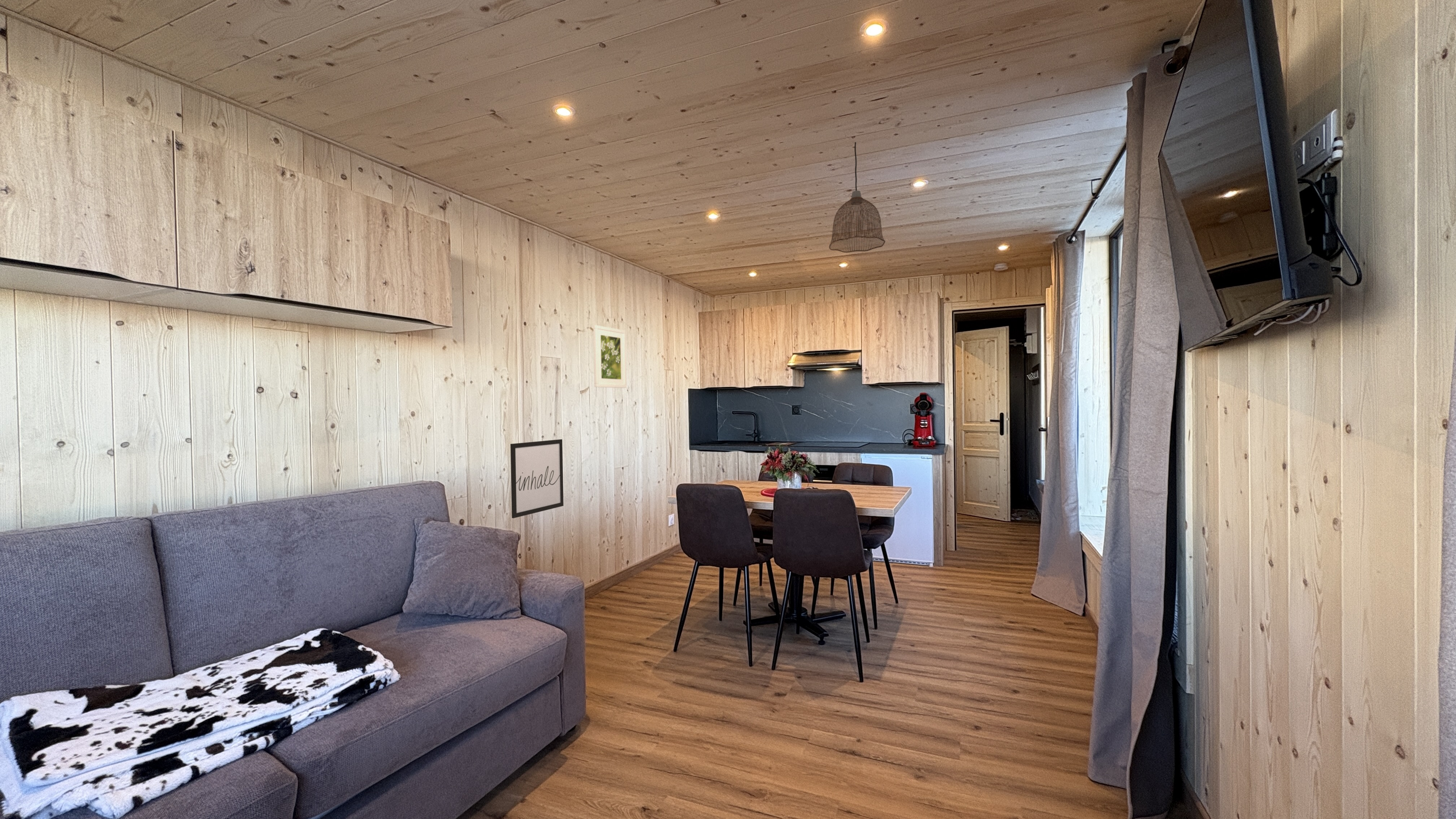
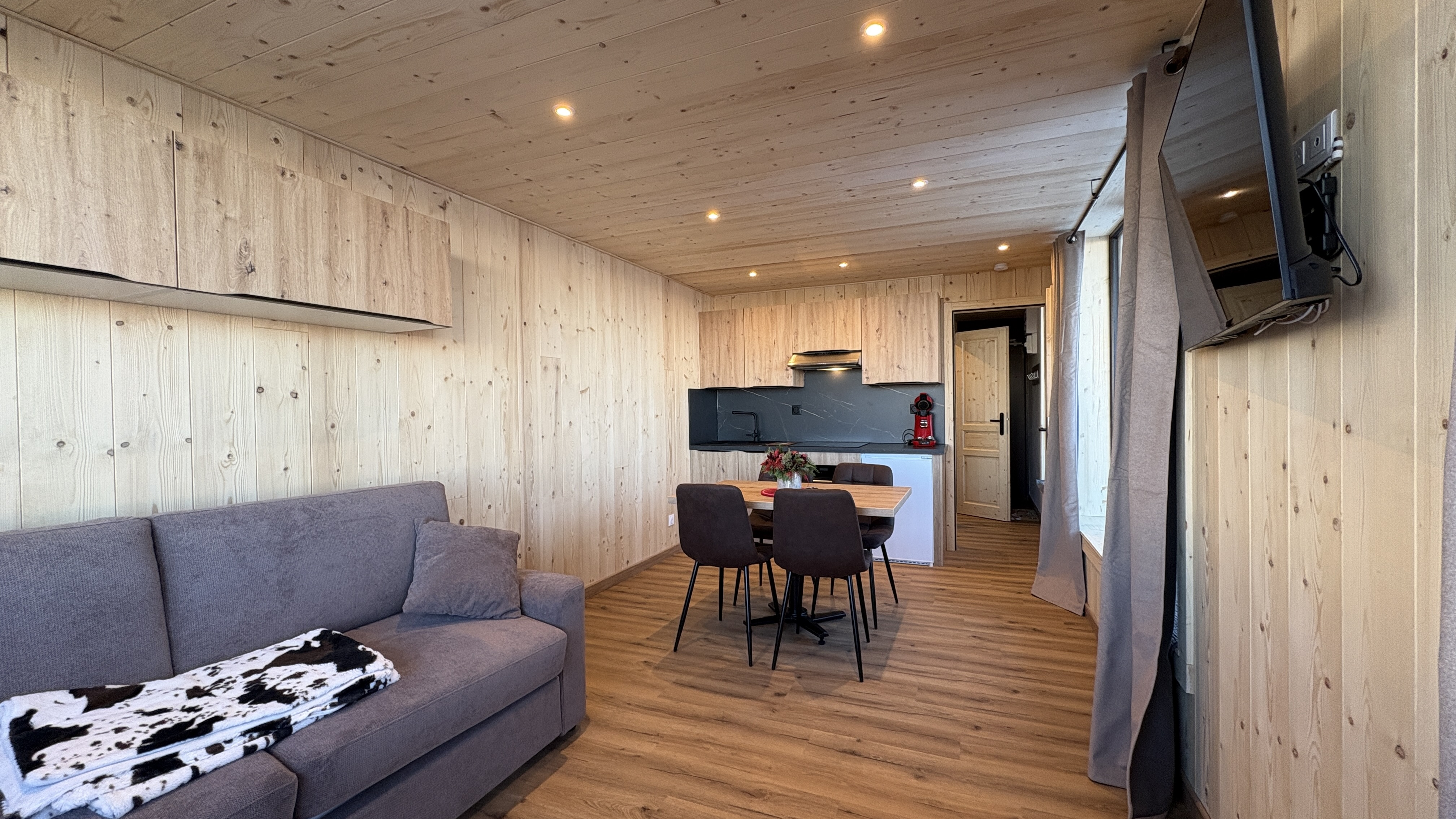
- wall art [510,439,564,519]
- pendant lamp [829,142,886,253]
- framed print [593,325,627,388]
